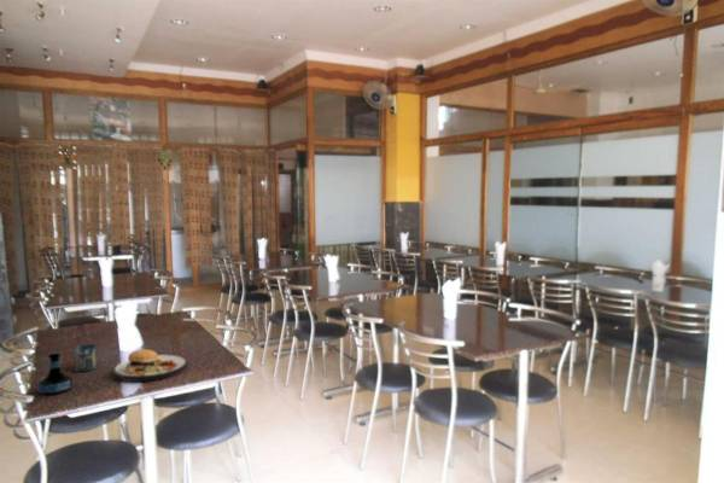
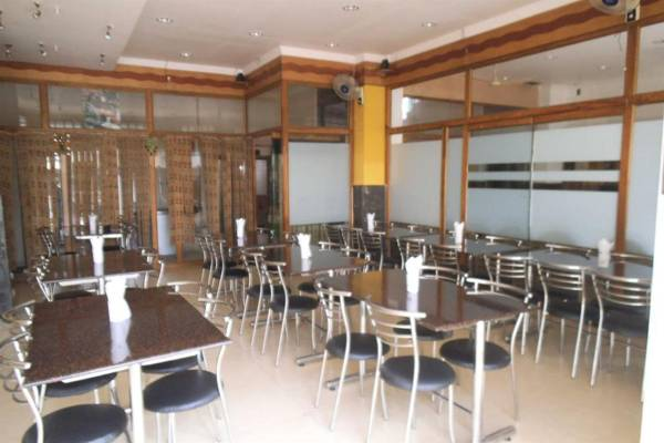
- cup [71,343,99,373]
- tequila bottle [36,350,75,396]
- plate [112,342,188,383]
